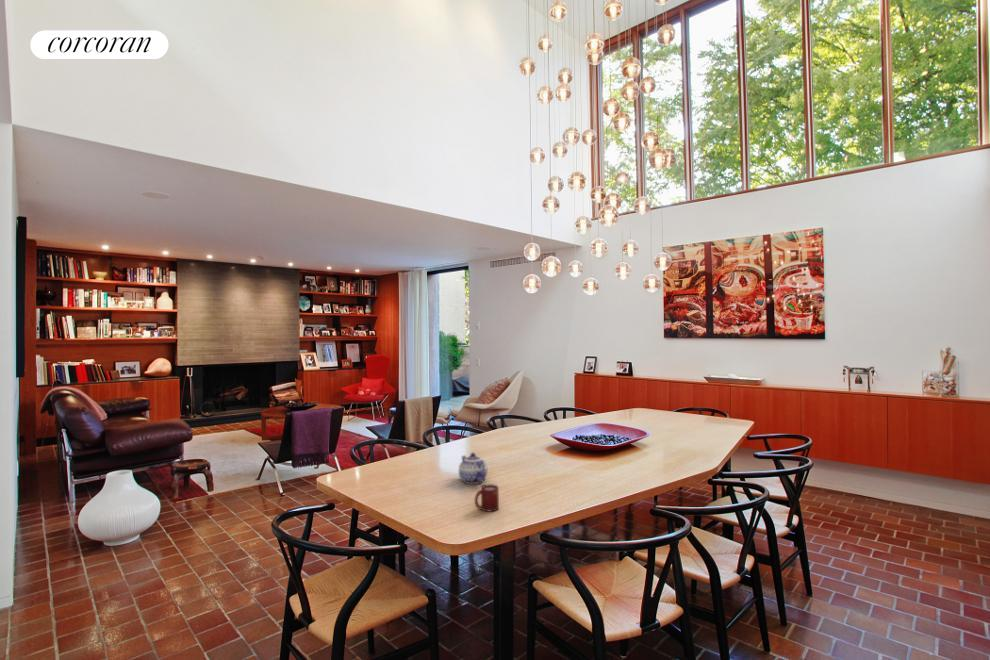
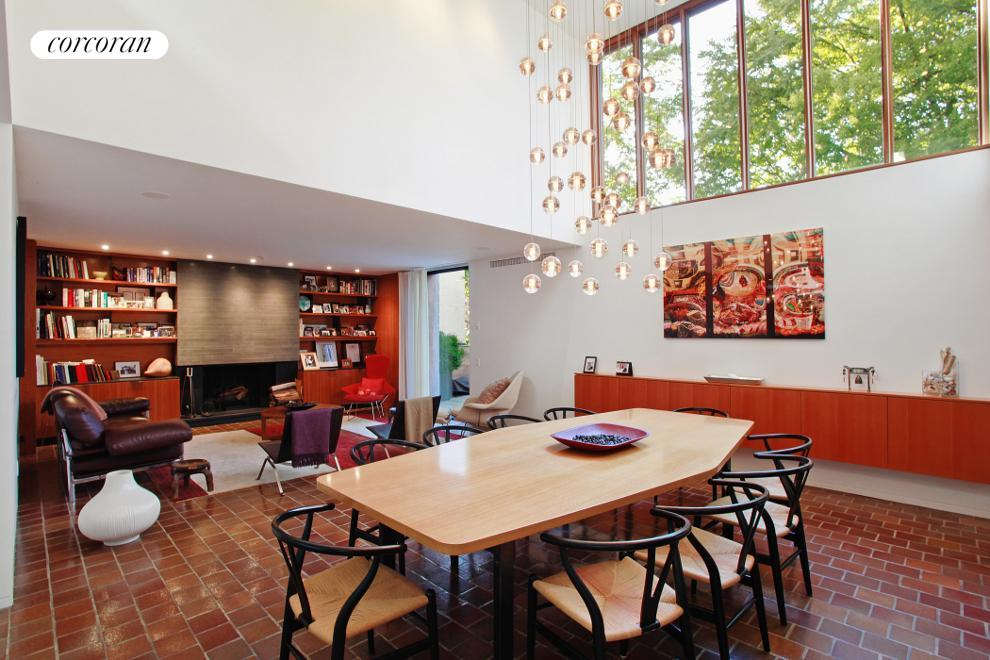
- cup [474,483,500,513]
- teapot [458,452,488,485]
